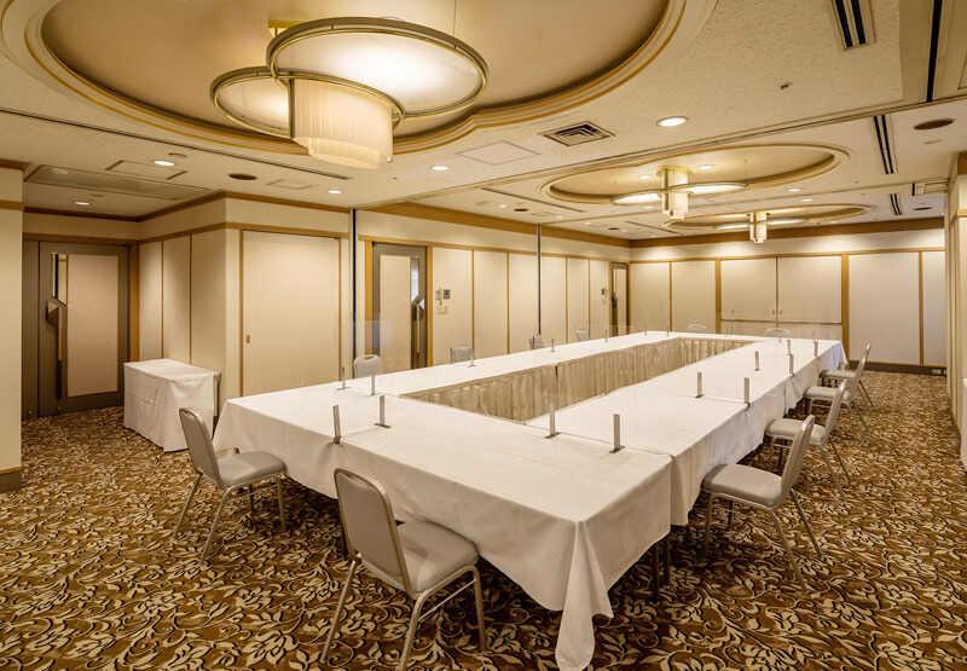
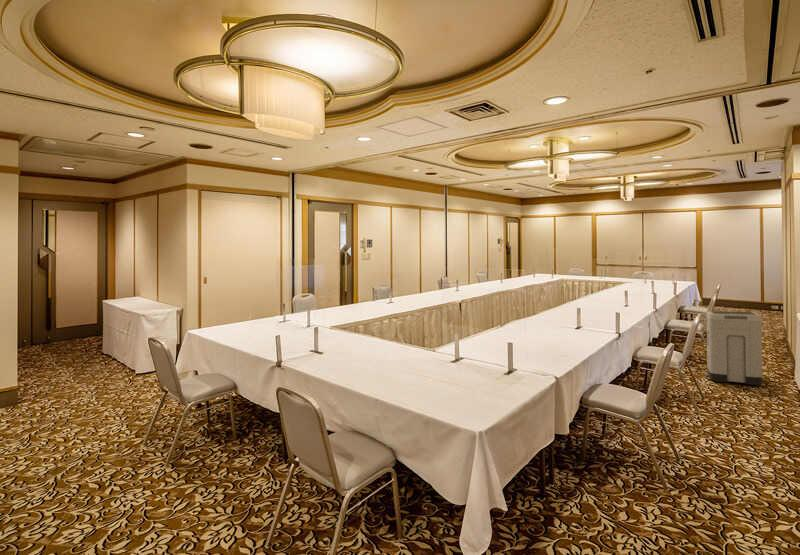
+ trash can [706,310,763,386]
